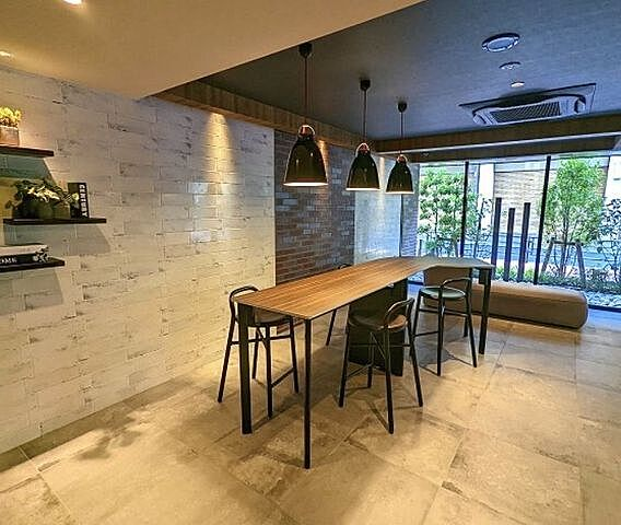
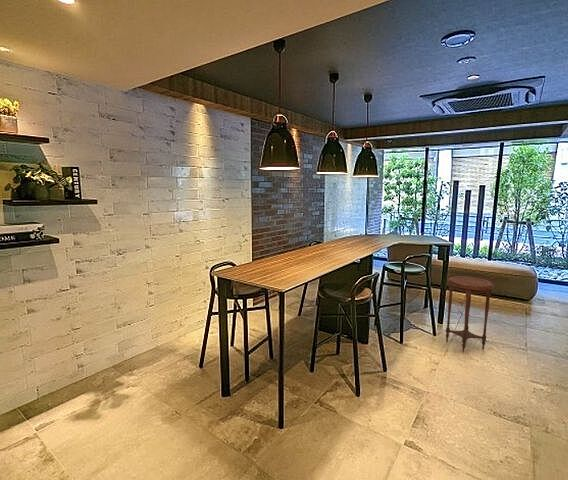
+ side table [445,275,495,353]
